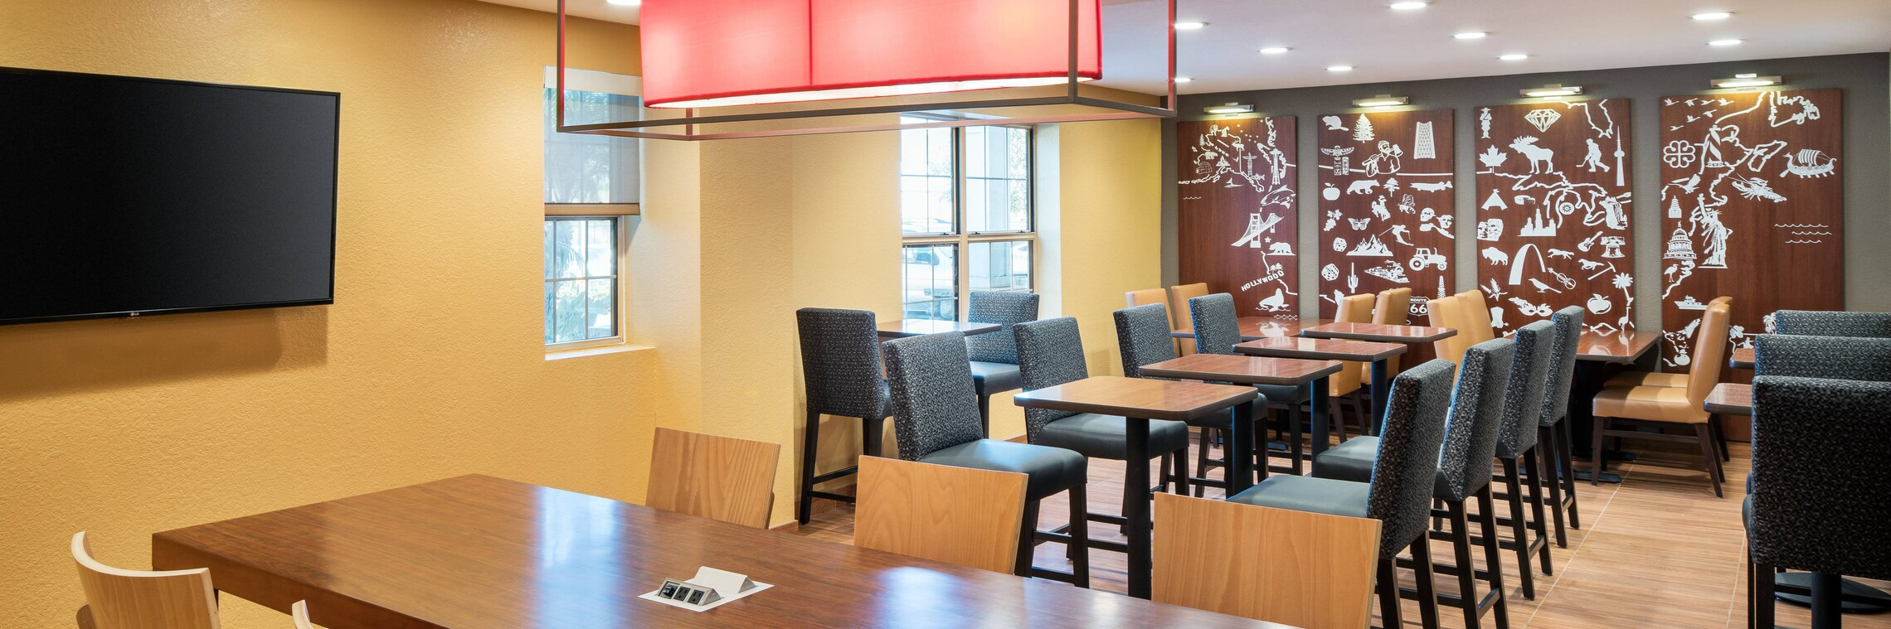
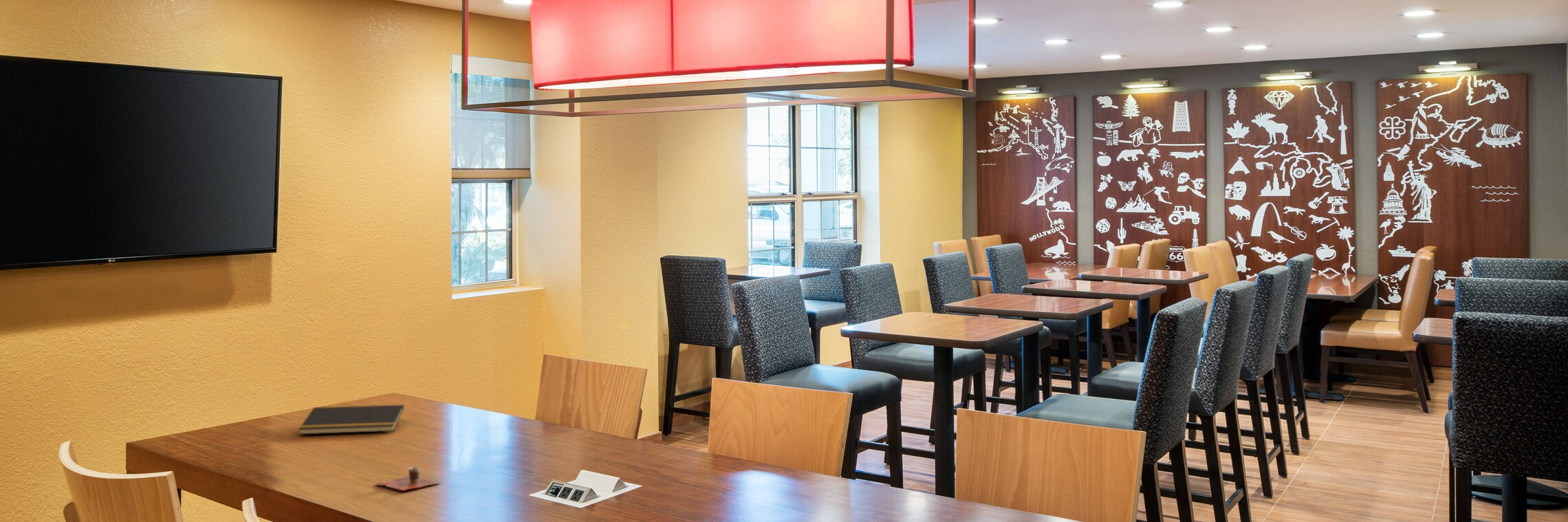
+ notepad [298,404,404,435]
+ cup [373,466,442,491]
